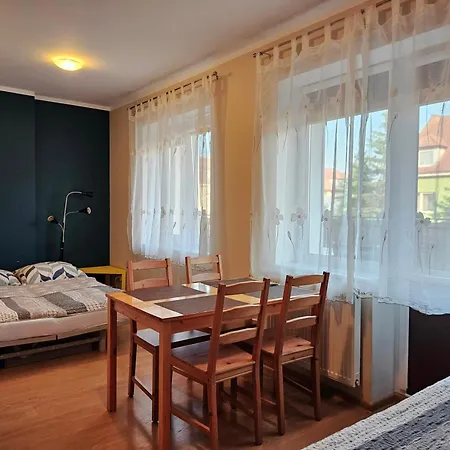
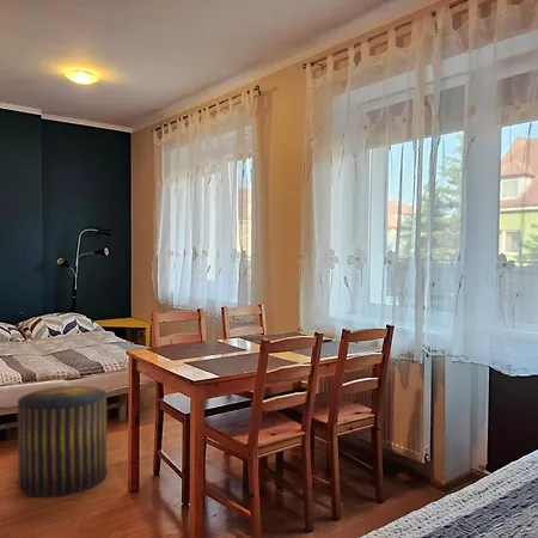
+ stool [17,385,108,499]
